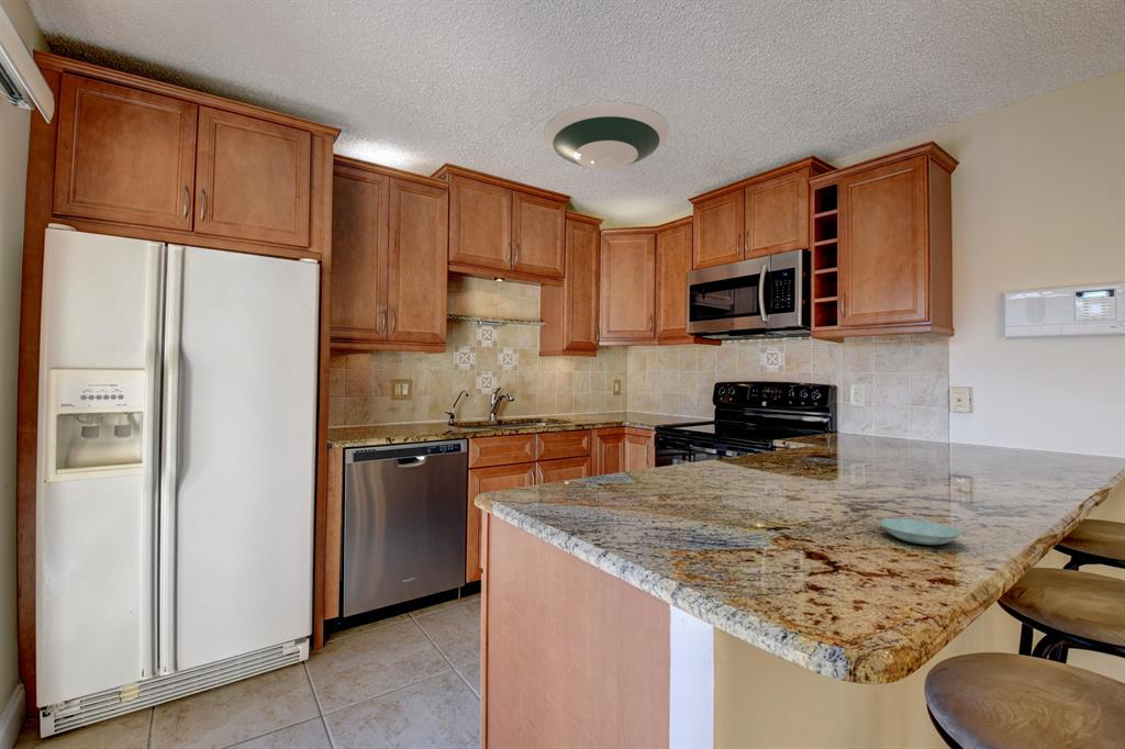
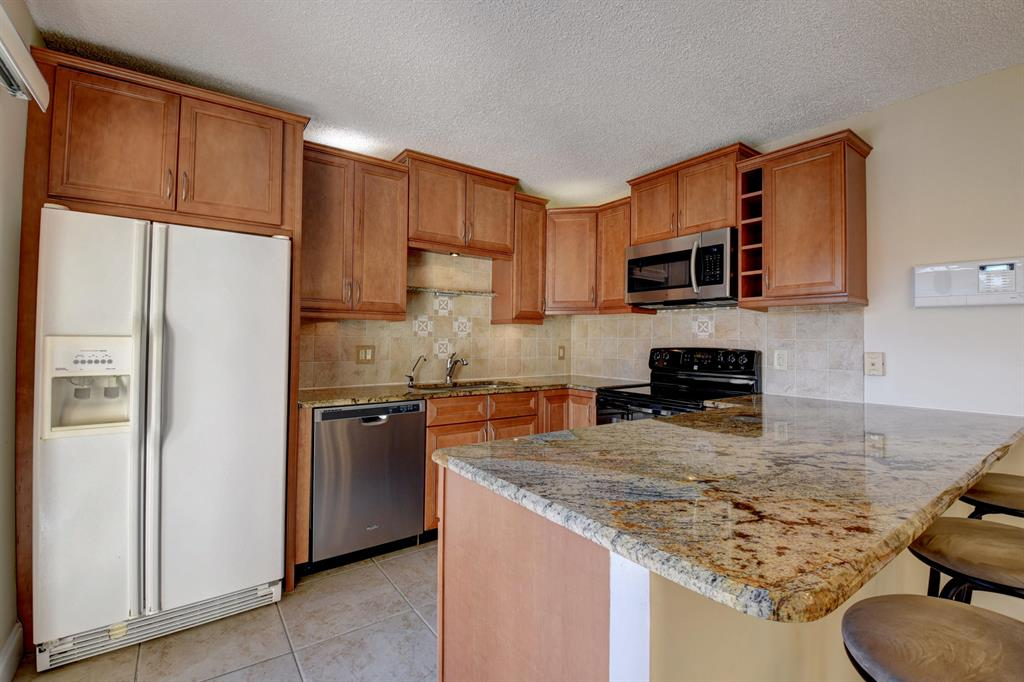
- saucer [543,100,670,171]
- saucer [878,517,964,546]
